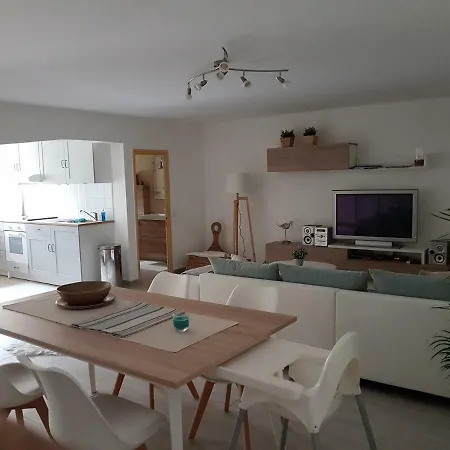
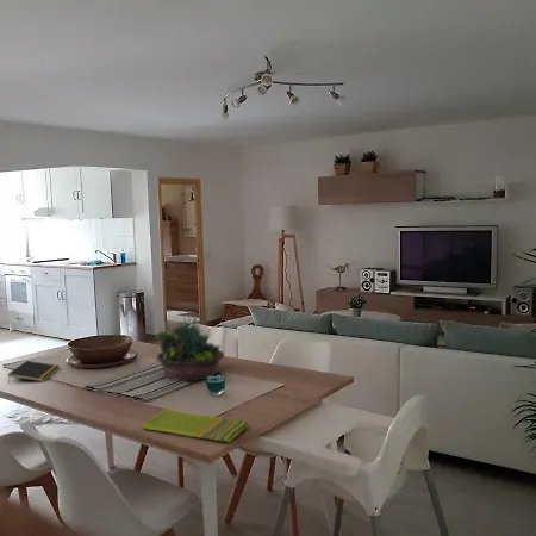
+ dish towel [141,407,249,443]
+ notepad [7,360,61,385]
+ succulent planter [154,317,225,382]
